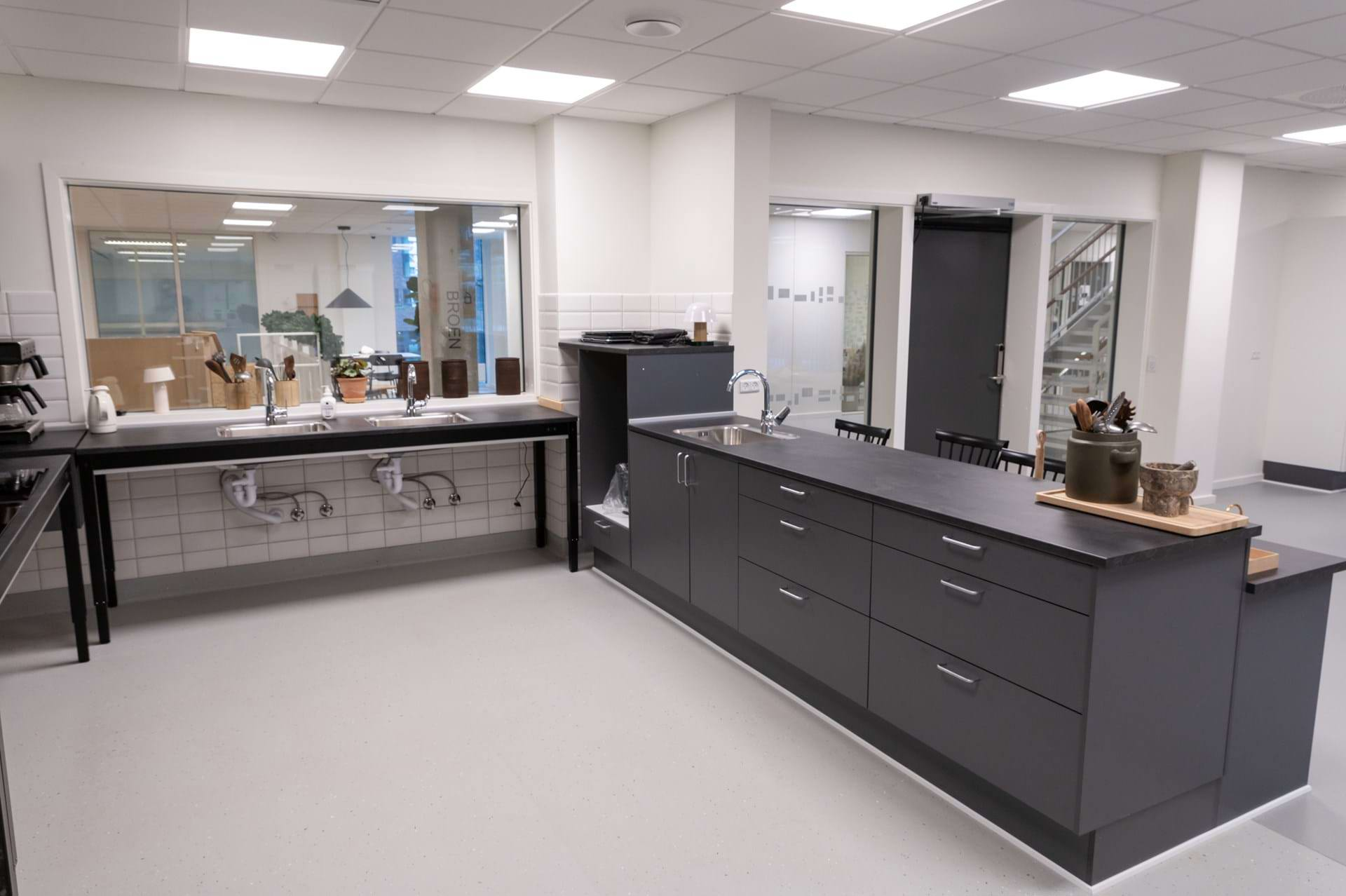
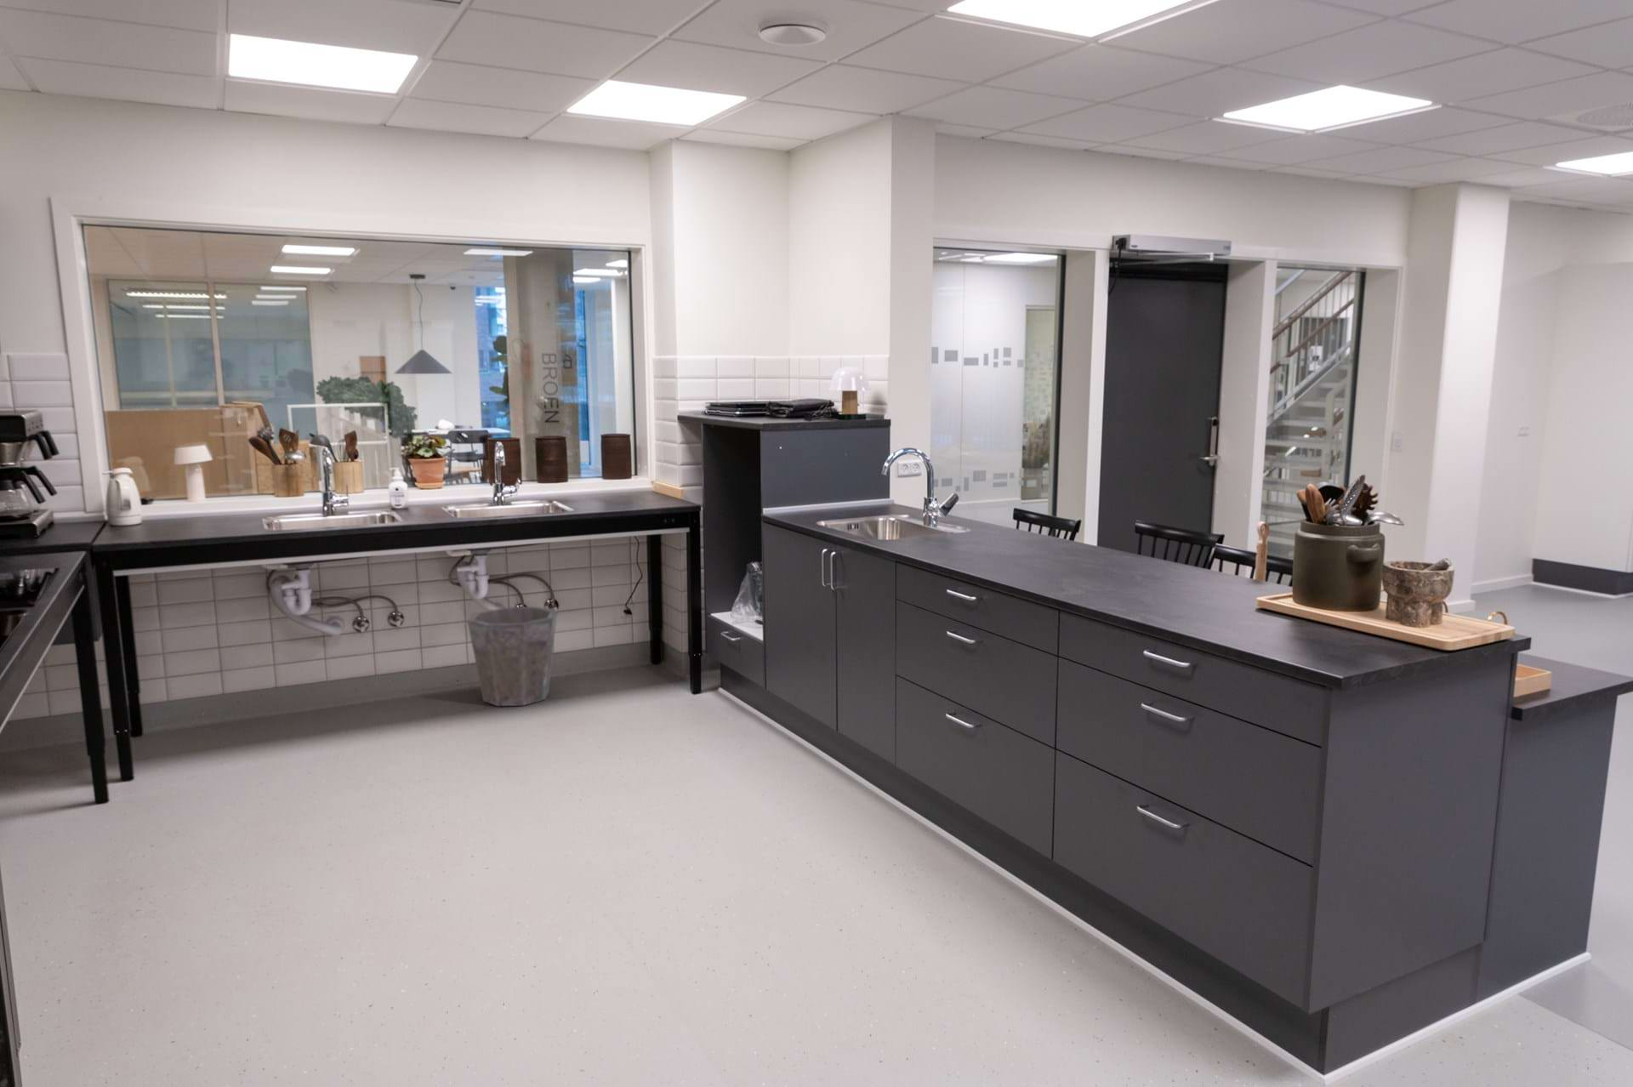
+ waste bin [466,605,558,707]
